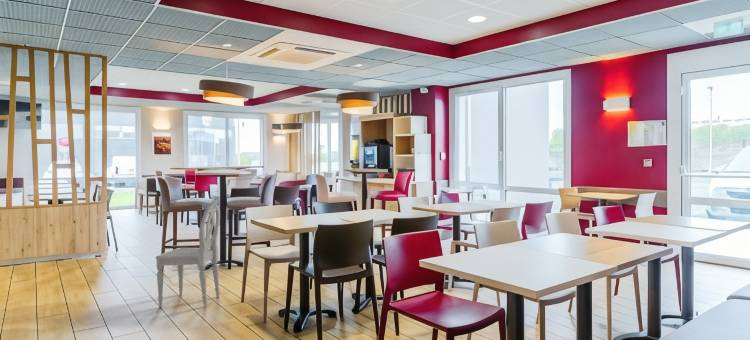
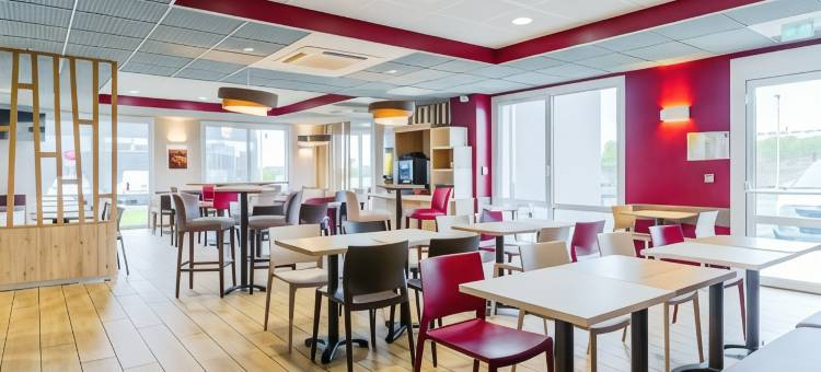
- dining chair [155,200,221,309]
